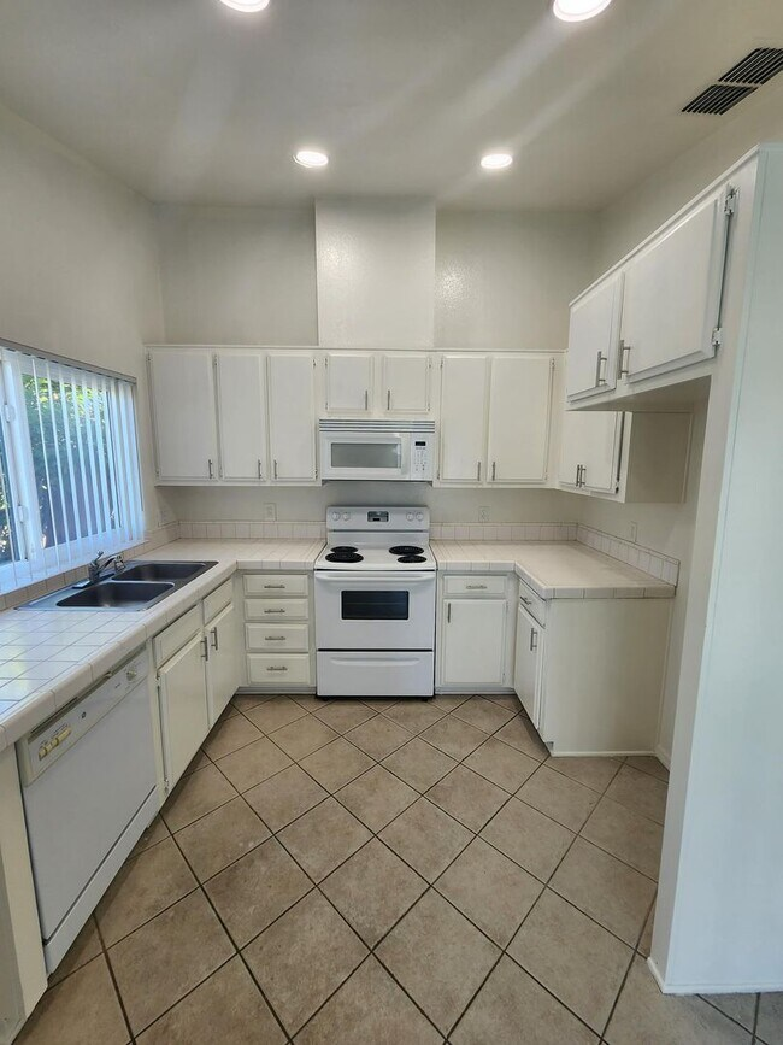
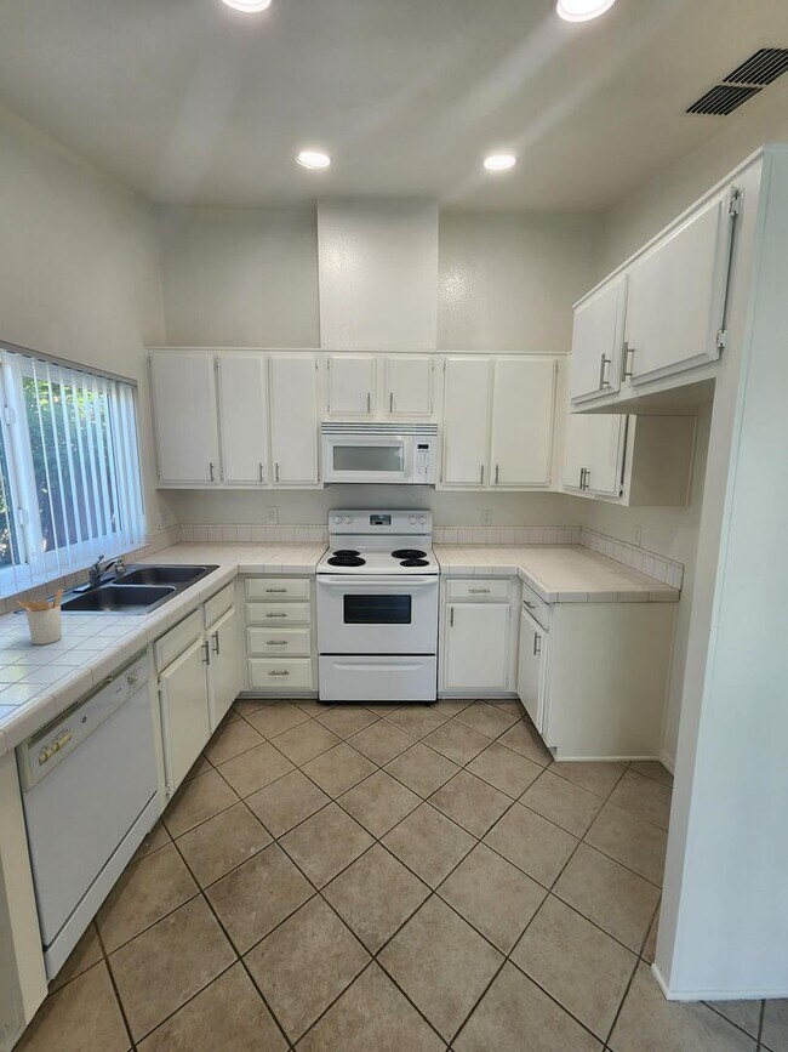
+ utensil holder [16,588,64,646]
